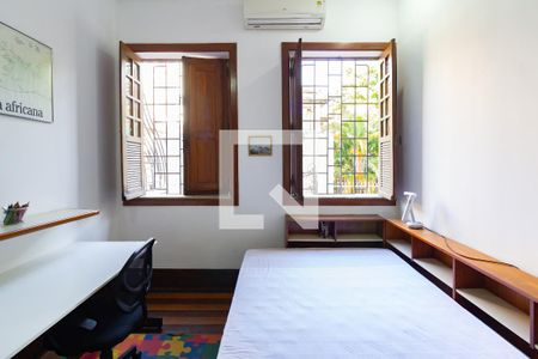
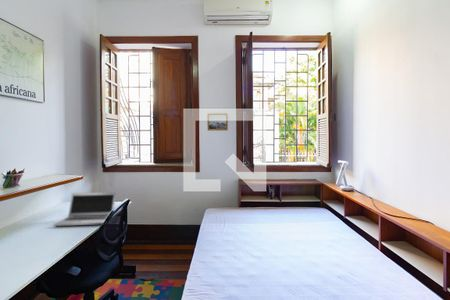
+ laptop [53,191,117,227]
